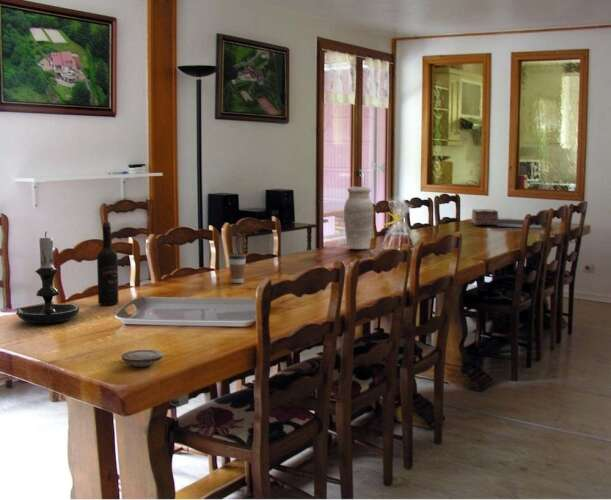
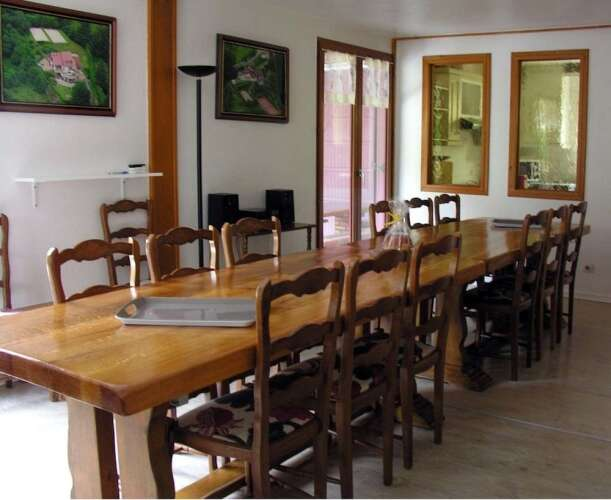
- plate [120,349,164,367]
- candle holder [15,230,80,324]
- vase [343,186,375,250]
- coffee cup [228,253,247,284]
- wine bottle [96,221,120,306]
- tissue box [471,208,499,226]
